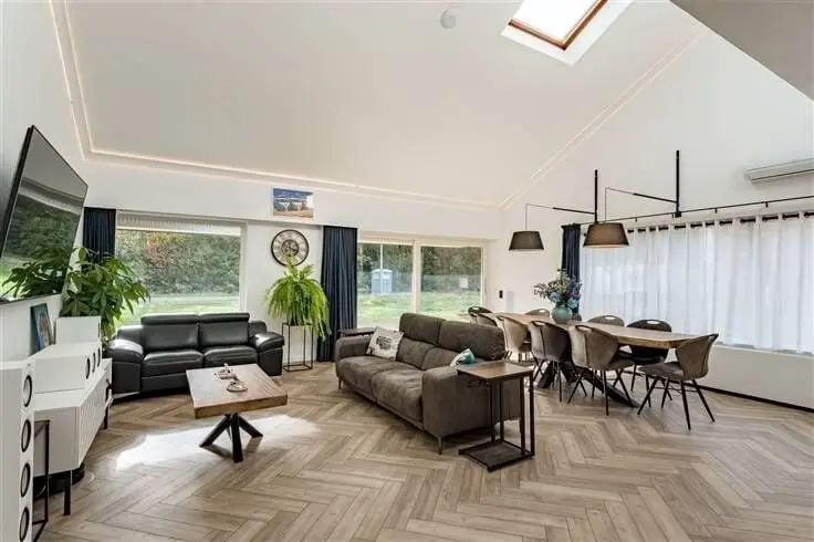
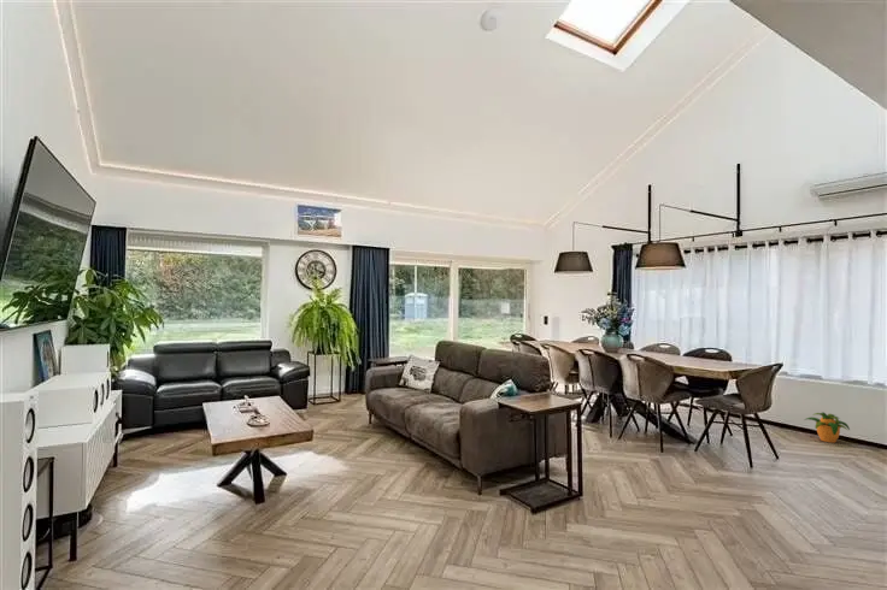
+ potted plant [804,411,851,443]
